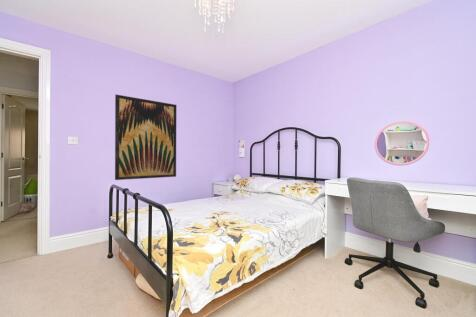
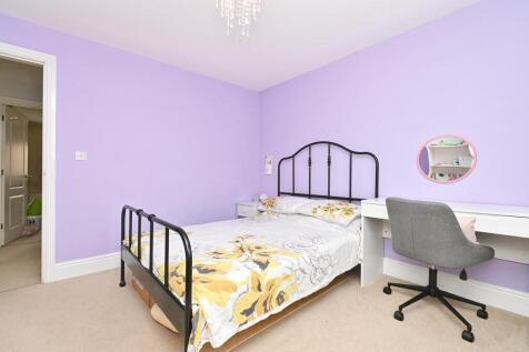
- wall art [114,94,177,181]
